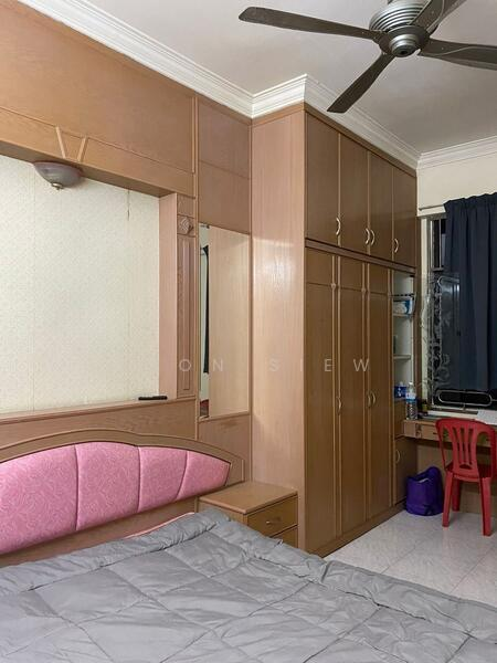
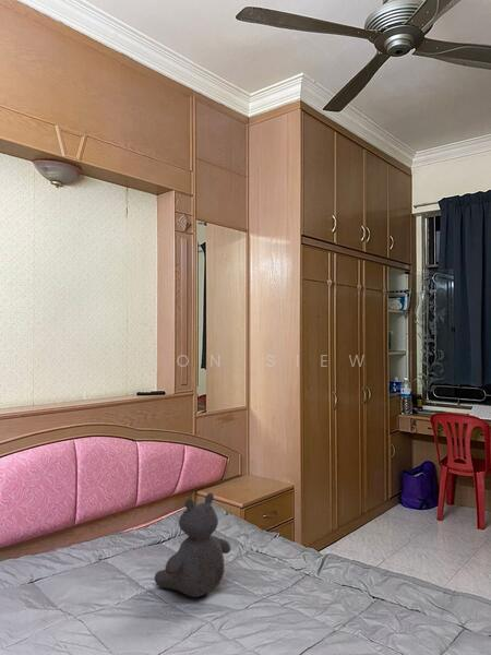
+ teddy bear [154,491,231,598]
